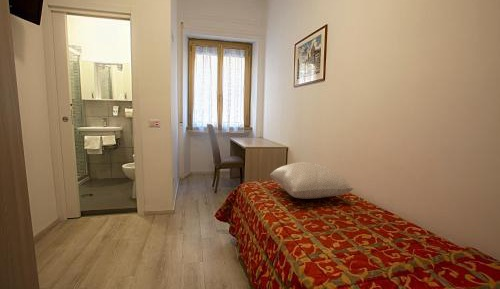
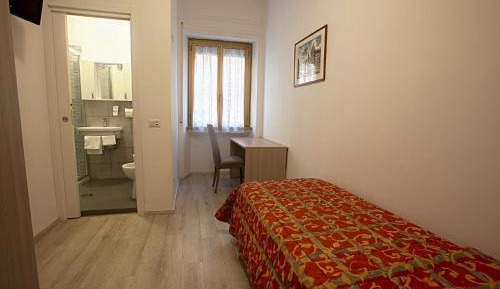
- pillow [269,161,354,200]
